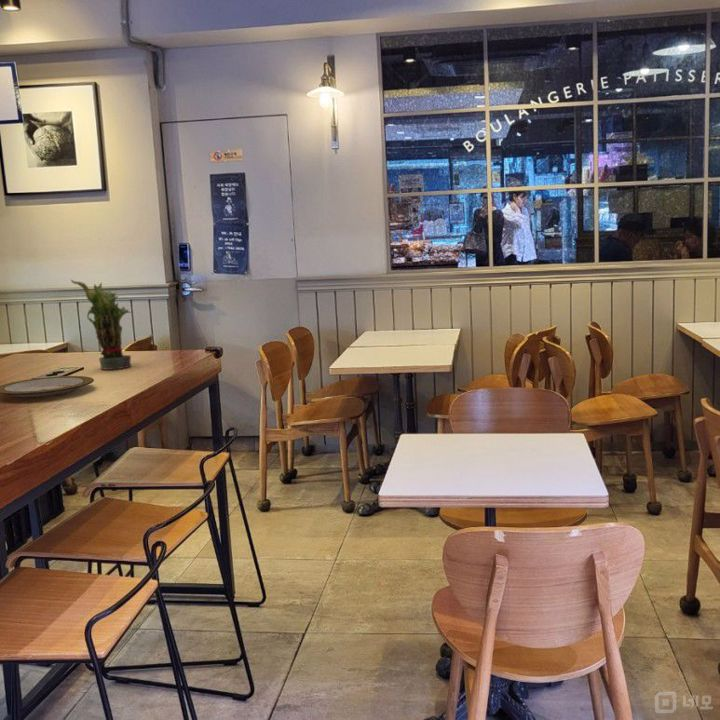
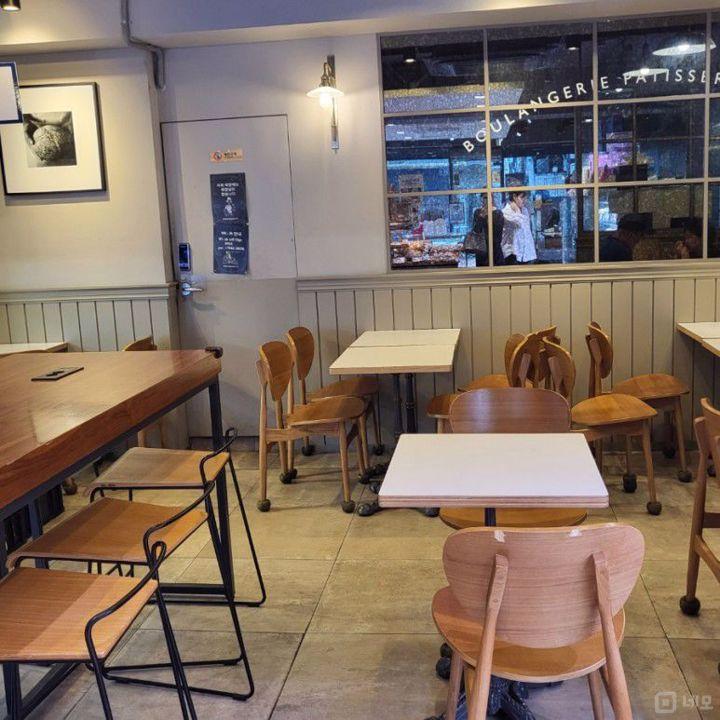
- plate [0,375,95,399]
- potted plant [70,279,132,371]
